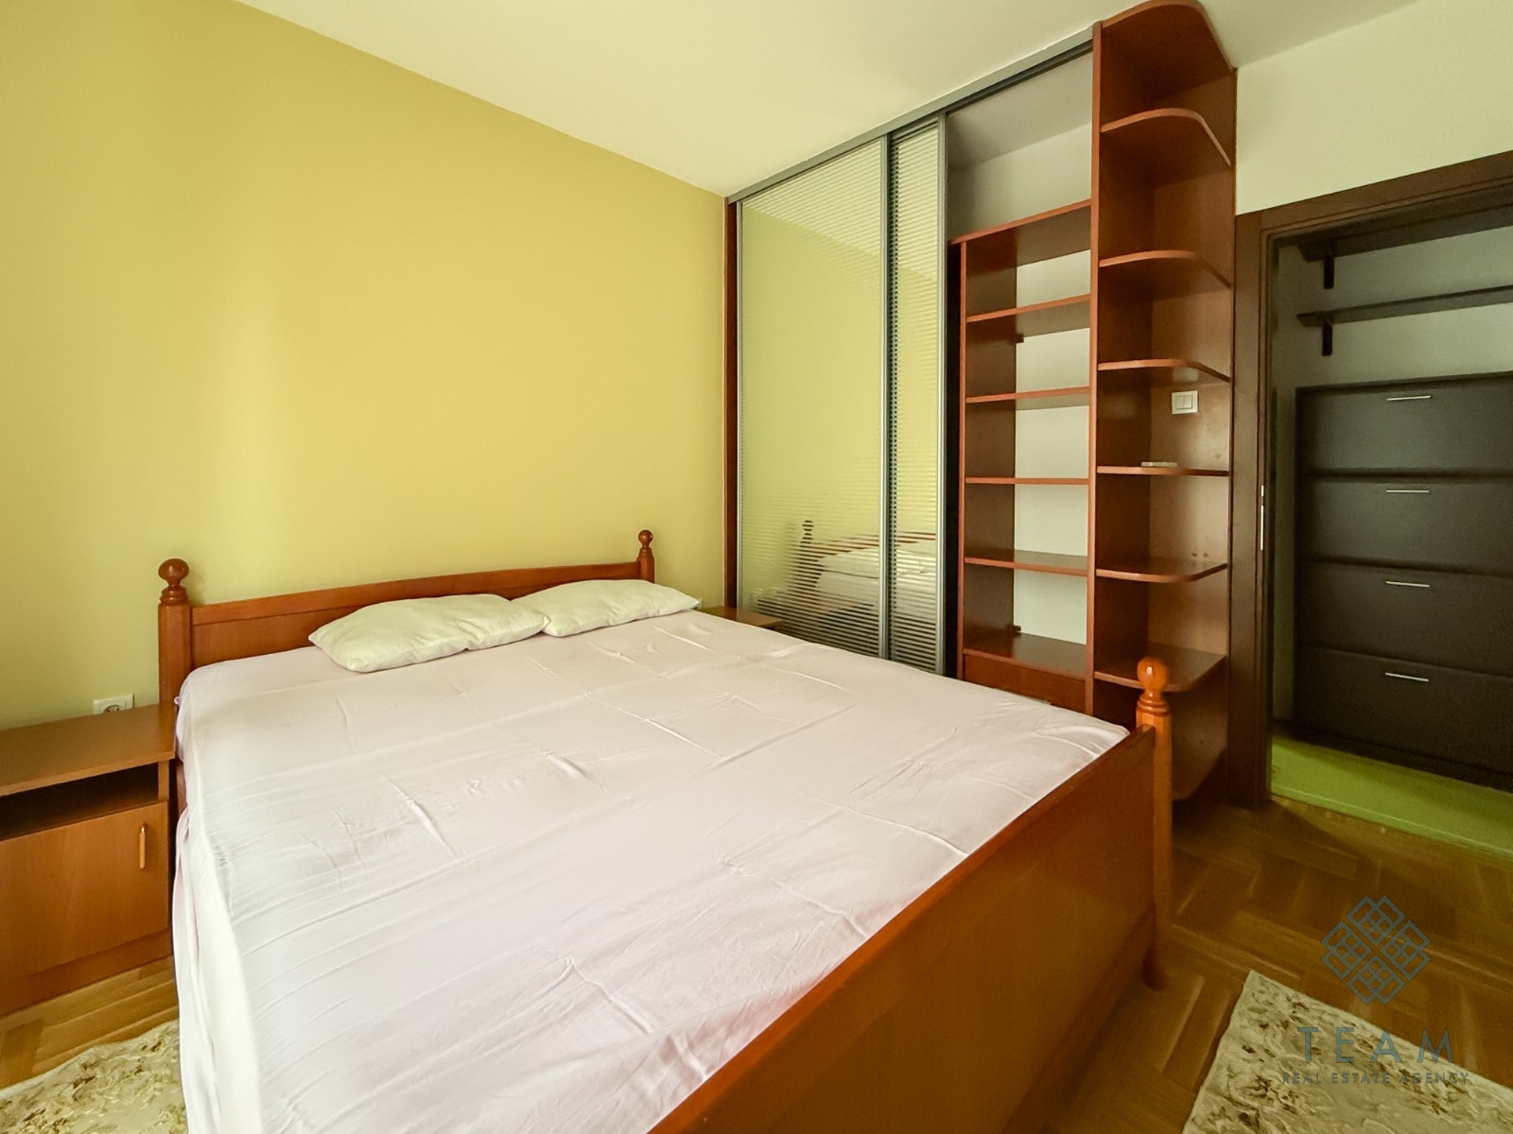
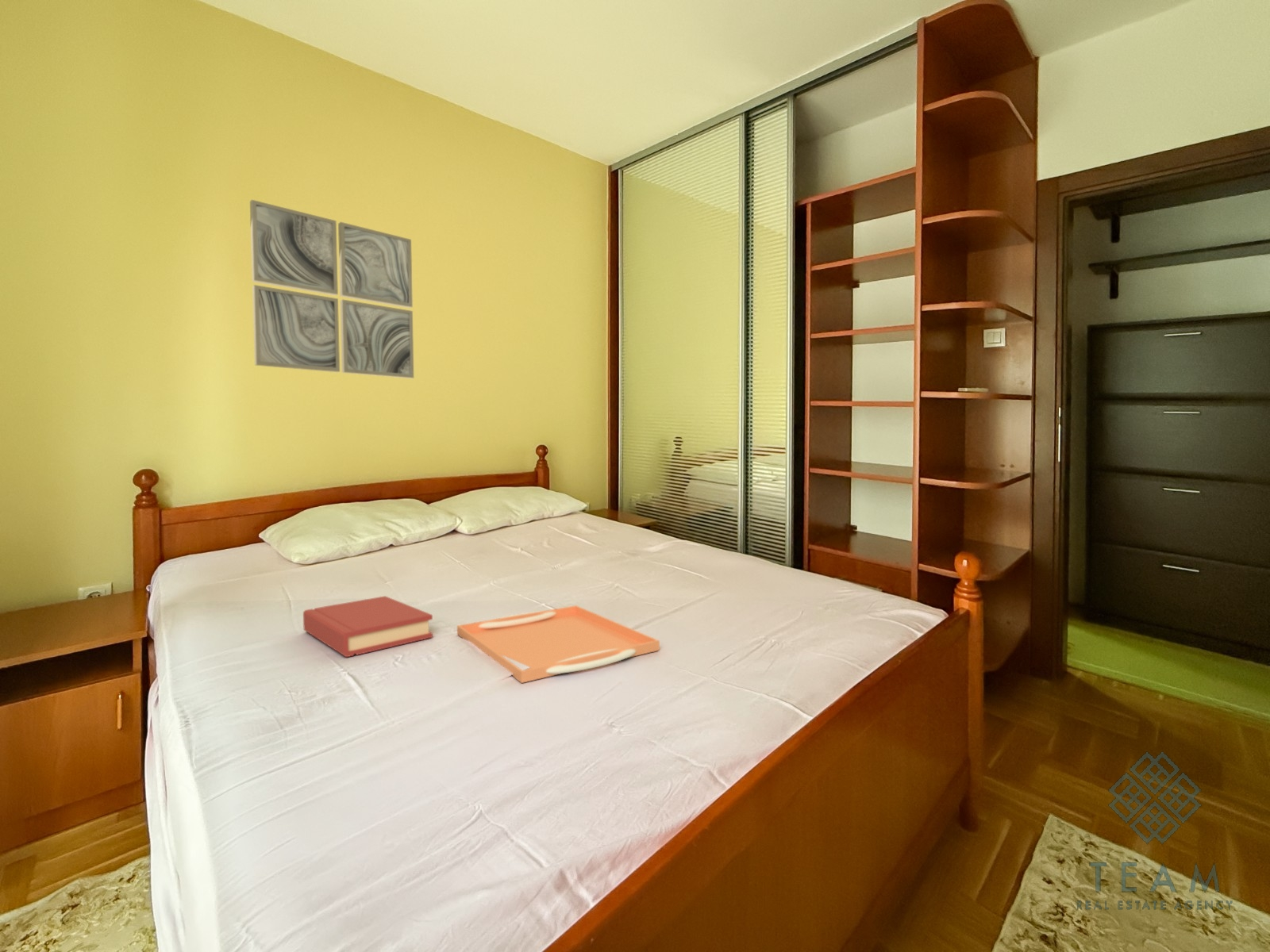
+ wall art [249,199,414,379]
+ serving tray [456,605,660,684]
+ hardback book [302,595,433,658]
